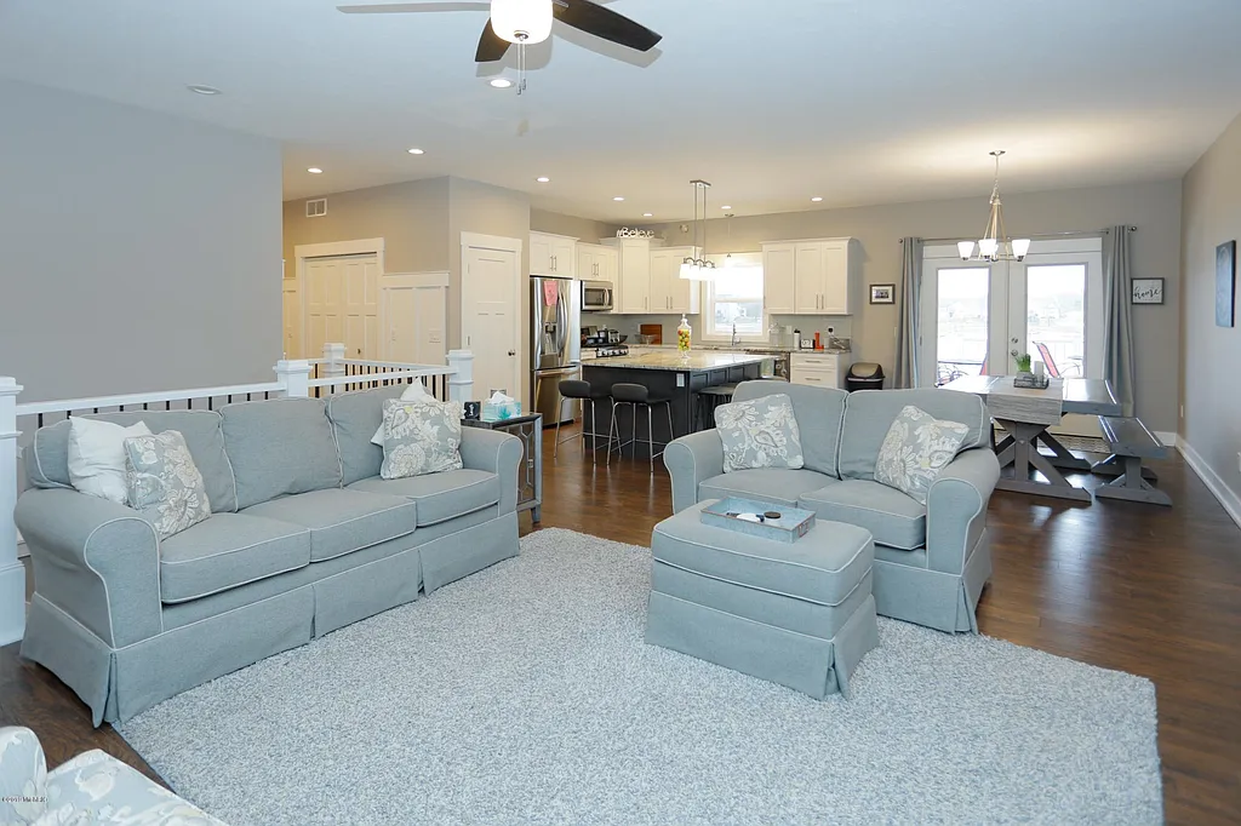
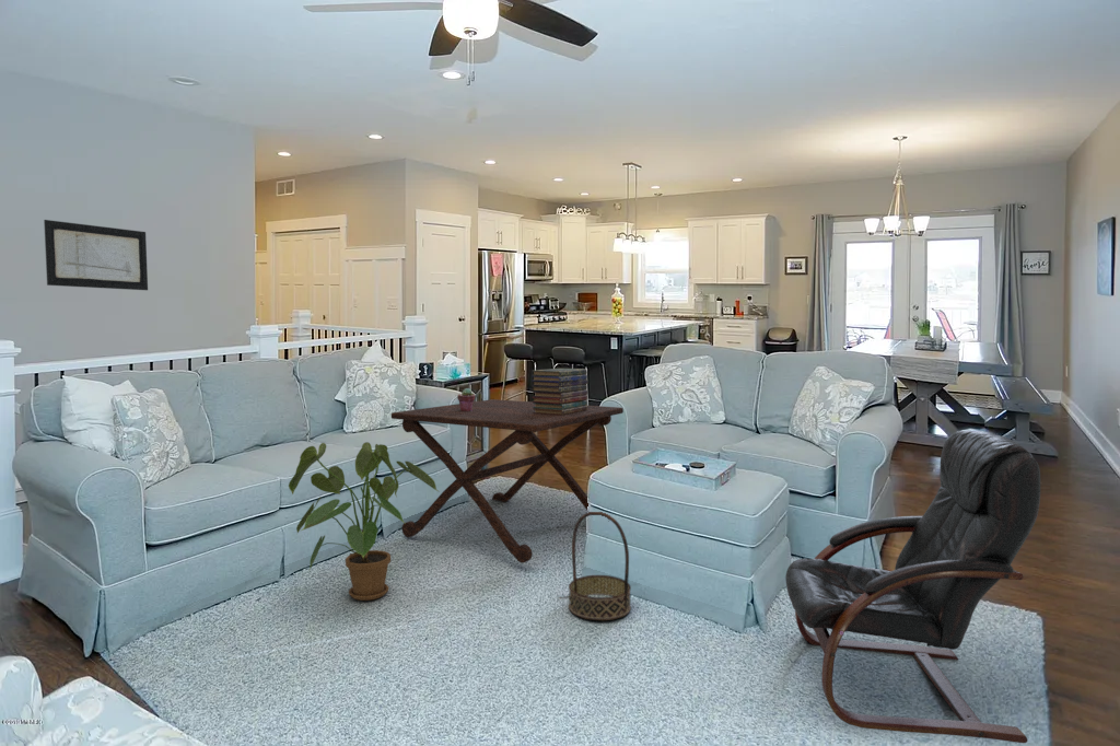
+ potted succulent [456,387,476,411]
+ wall art [43,219,149,291]
+ armchair [784,429,1041,744]
+ side table [390,398,625,564]
+ basket [568,511,632,621]
+ house plant [288,441,441,602]
+ book stack [530,368,590,416]
